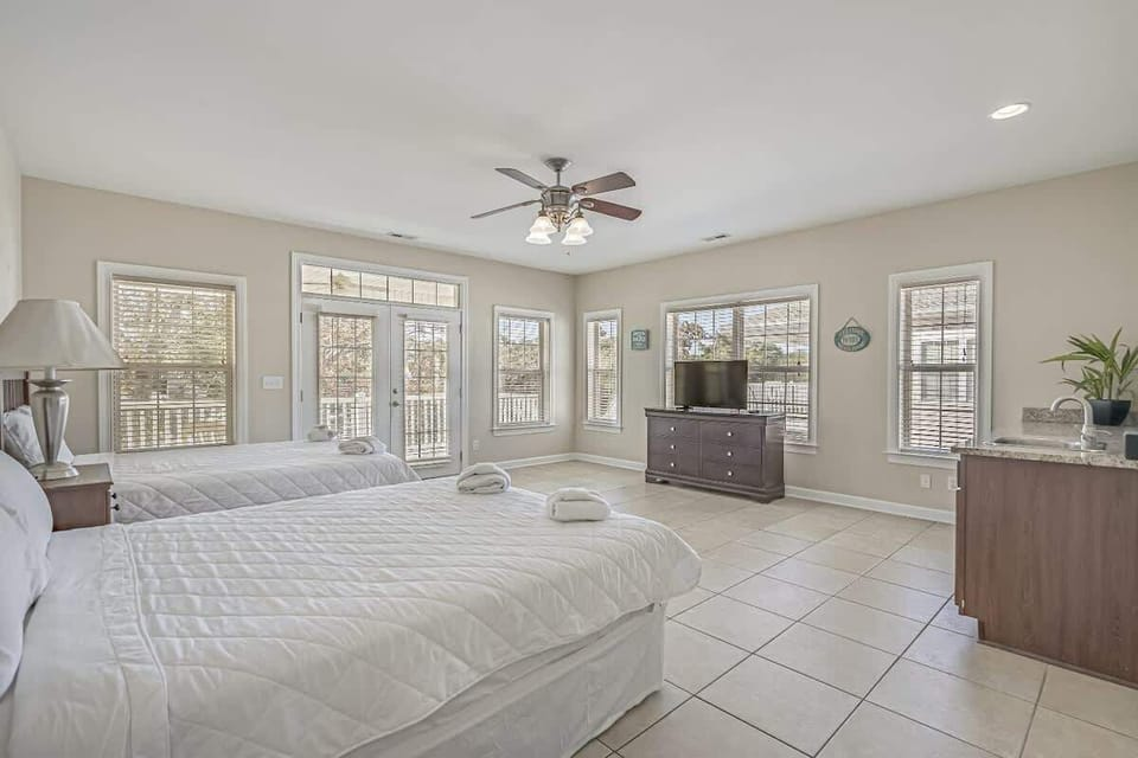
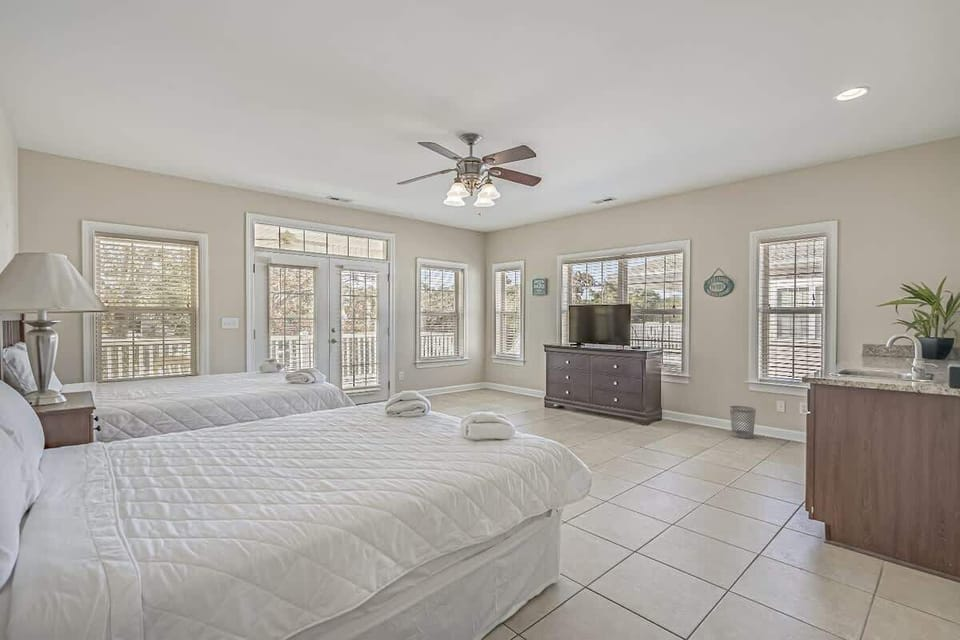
+ wastebasket [729,405,757,439]
